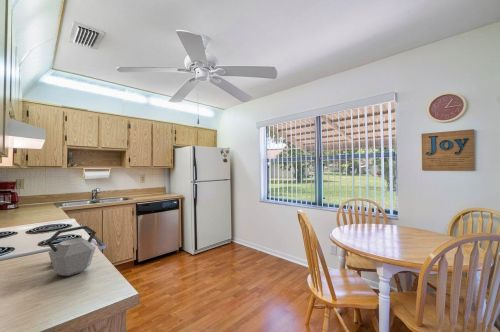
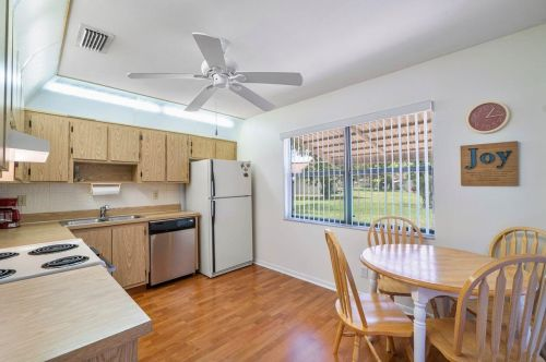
- kettle [45,224,97,277]
